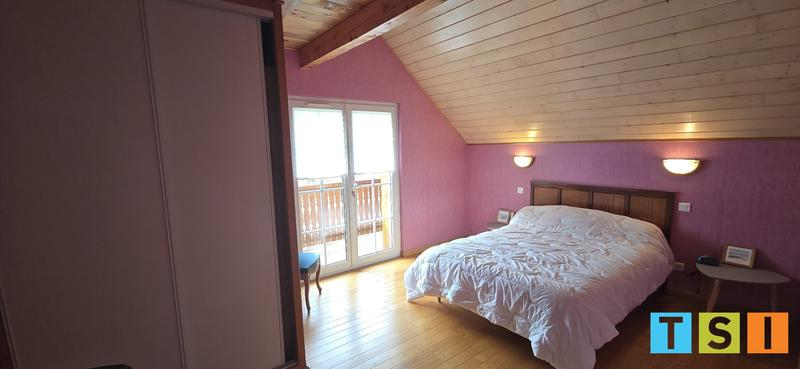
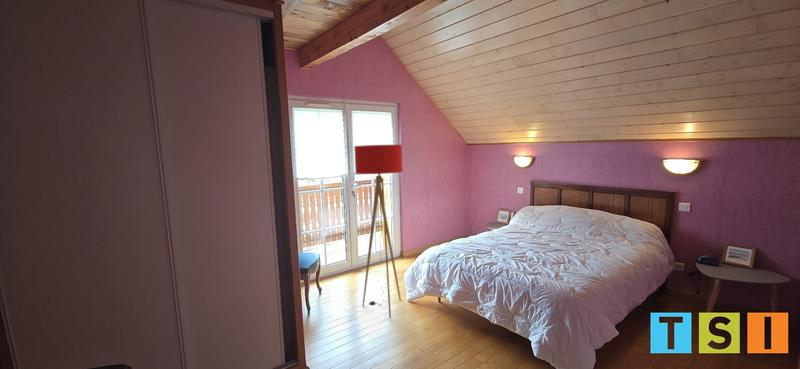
+ floor lamp [353,144,404,319]
